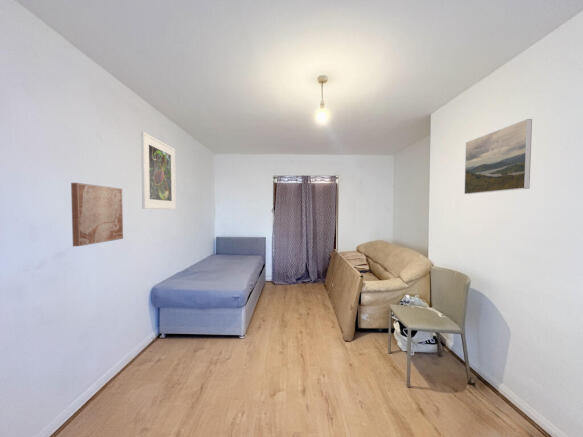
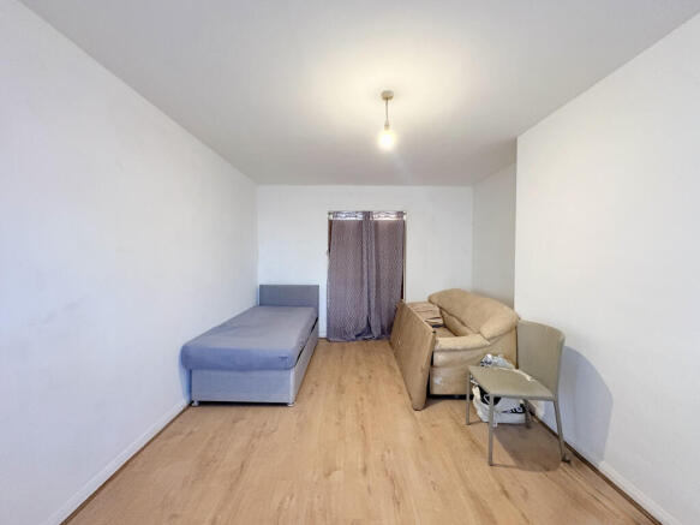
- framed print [140,131,177,210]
- wall art [70,182,124,247]
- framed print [463,118,533,195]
